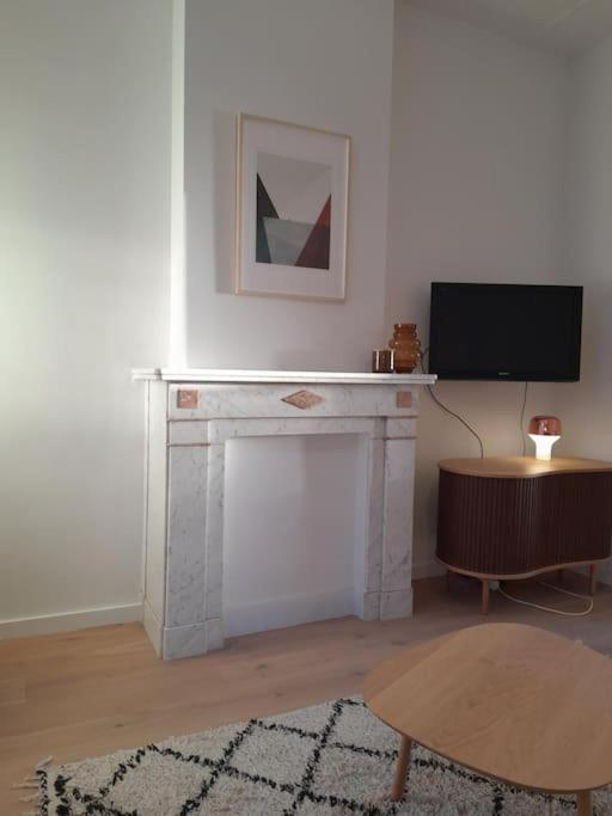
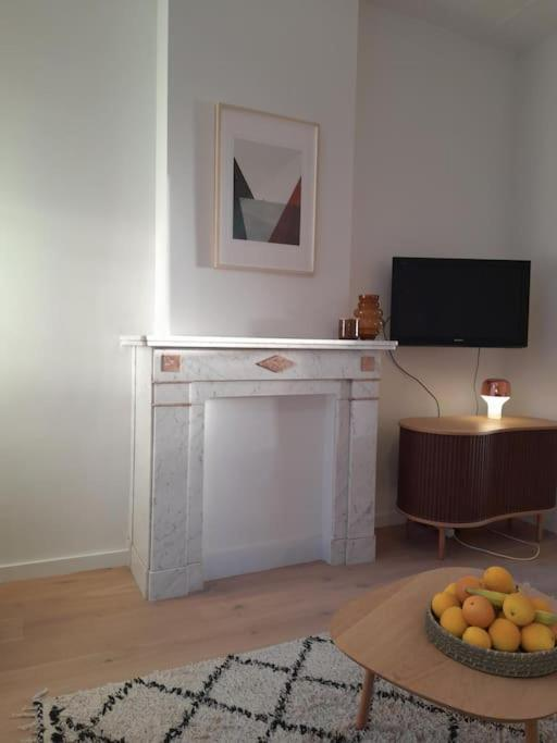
+ fruit bowl [424,566,557,678]
